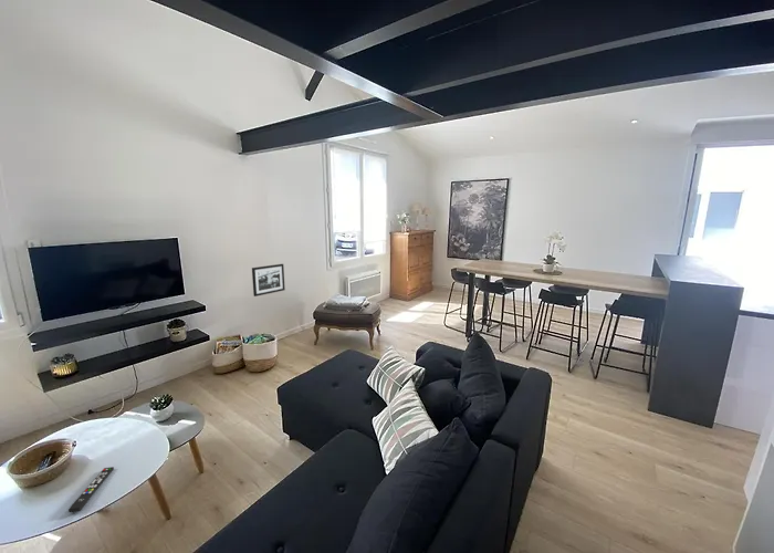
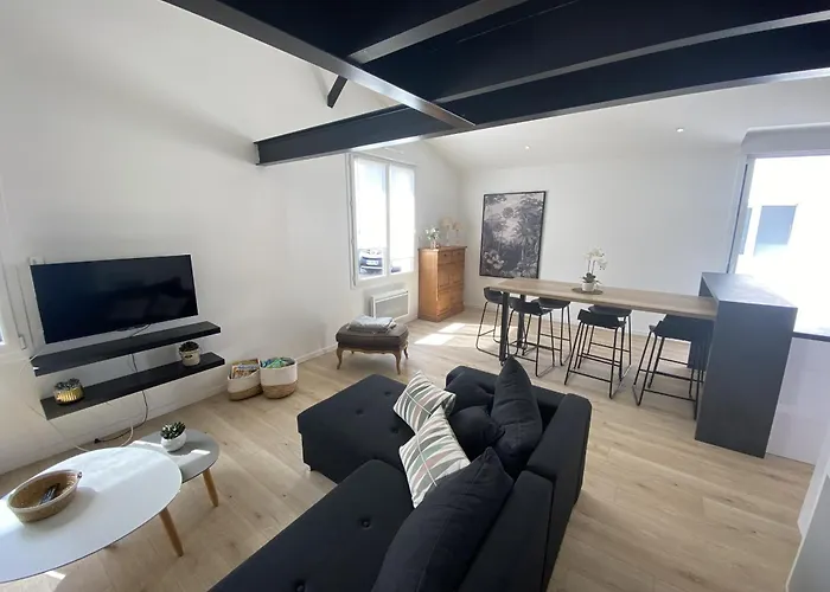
- remote control [67,466,115,513]
- picture frame [251,263,286,298]
